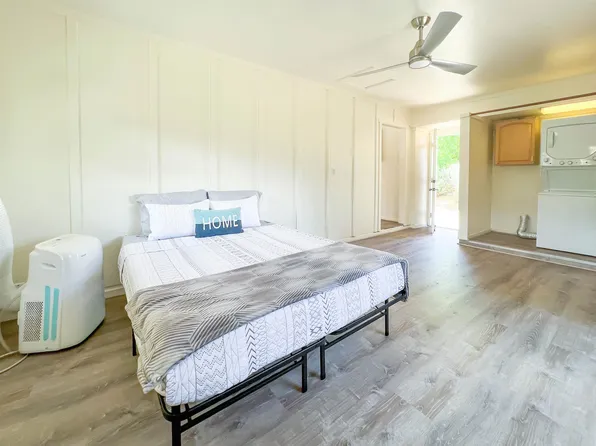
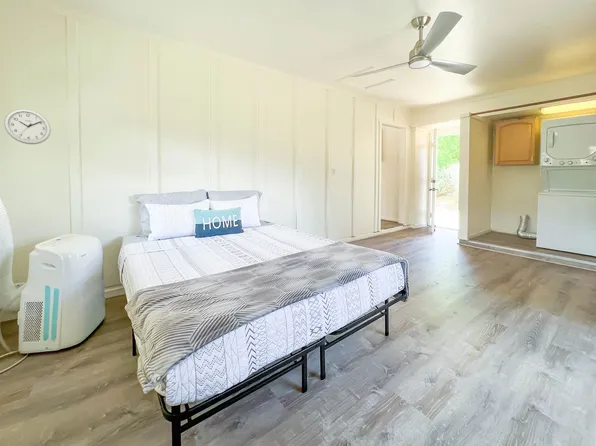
+ wall clock [3,108,52,145]
